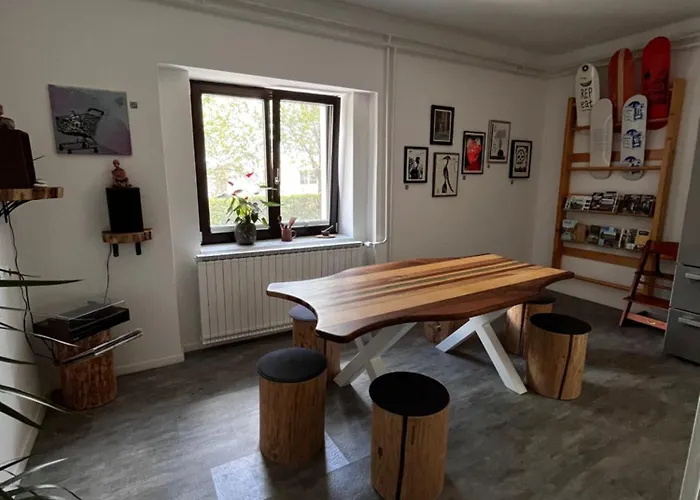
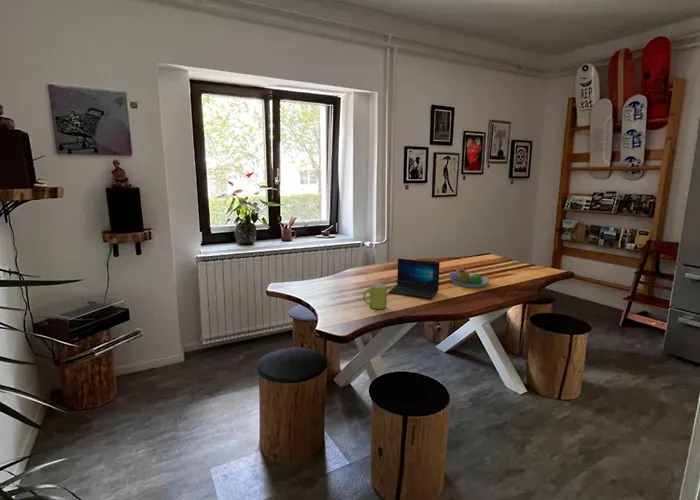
+ fruit bowl [449,266,491,288]
+ mug [362,282,388,310]
+ laptop [388,258,441,299]
